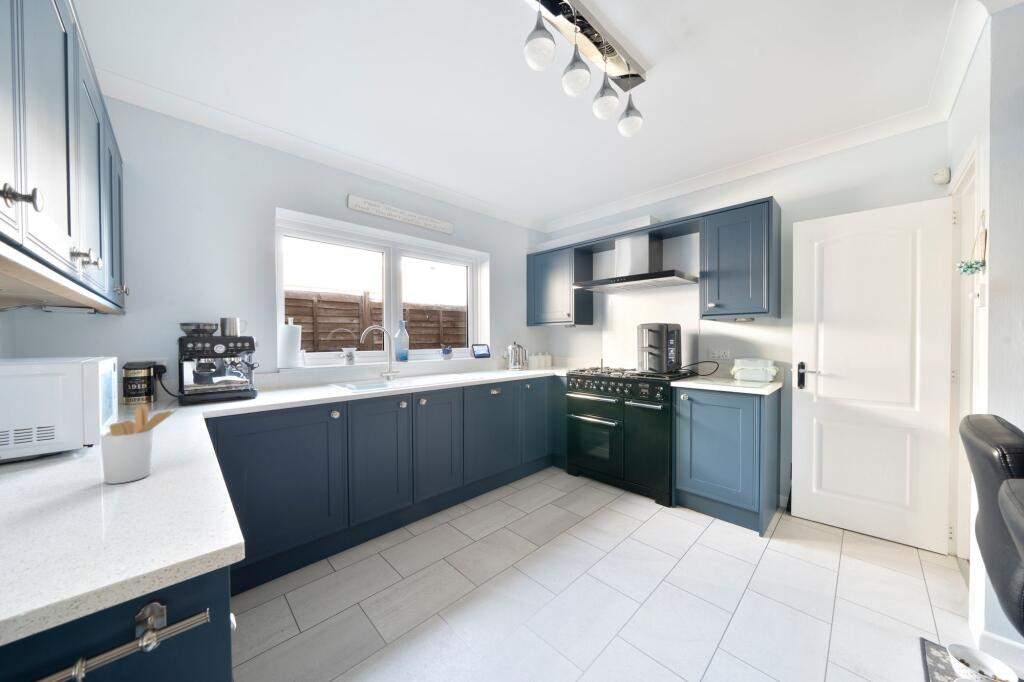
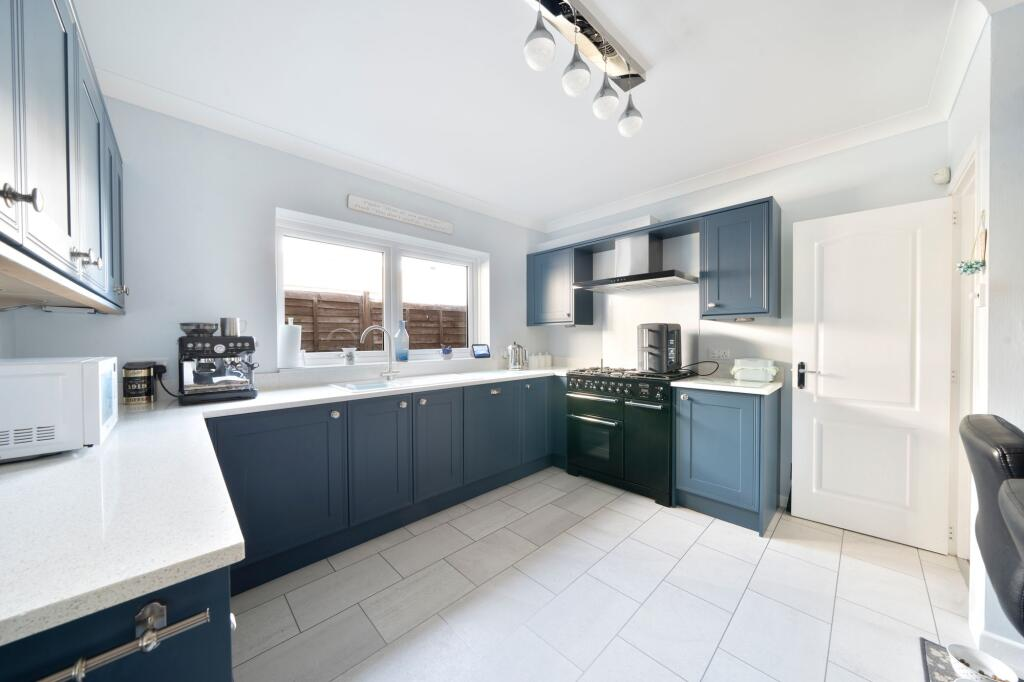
- utensil holder [99,404,179,485]
